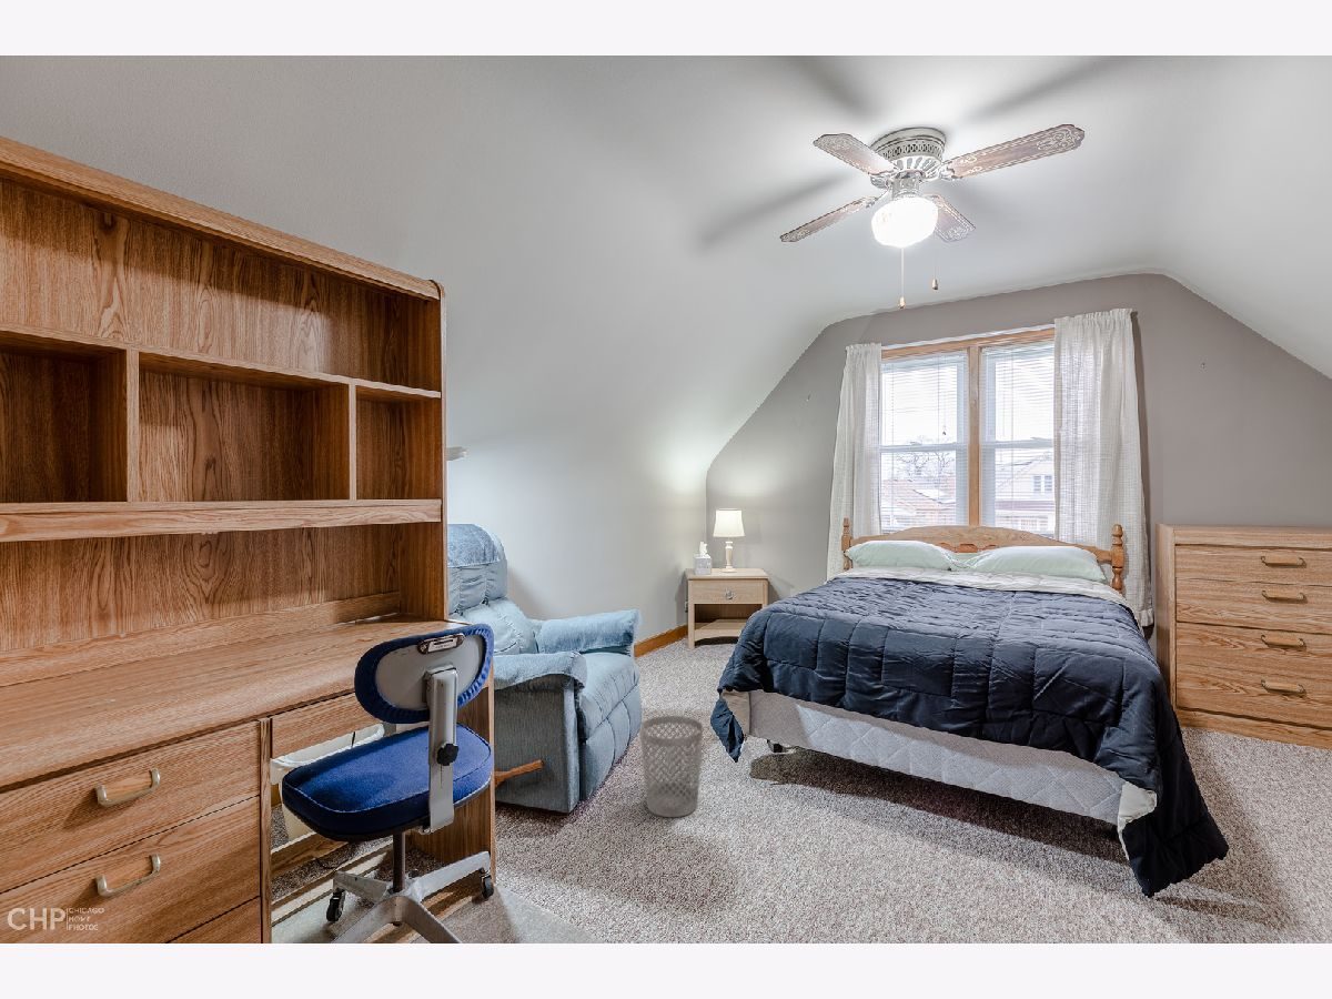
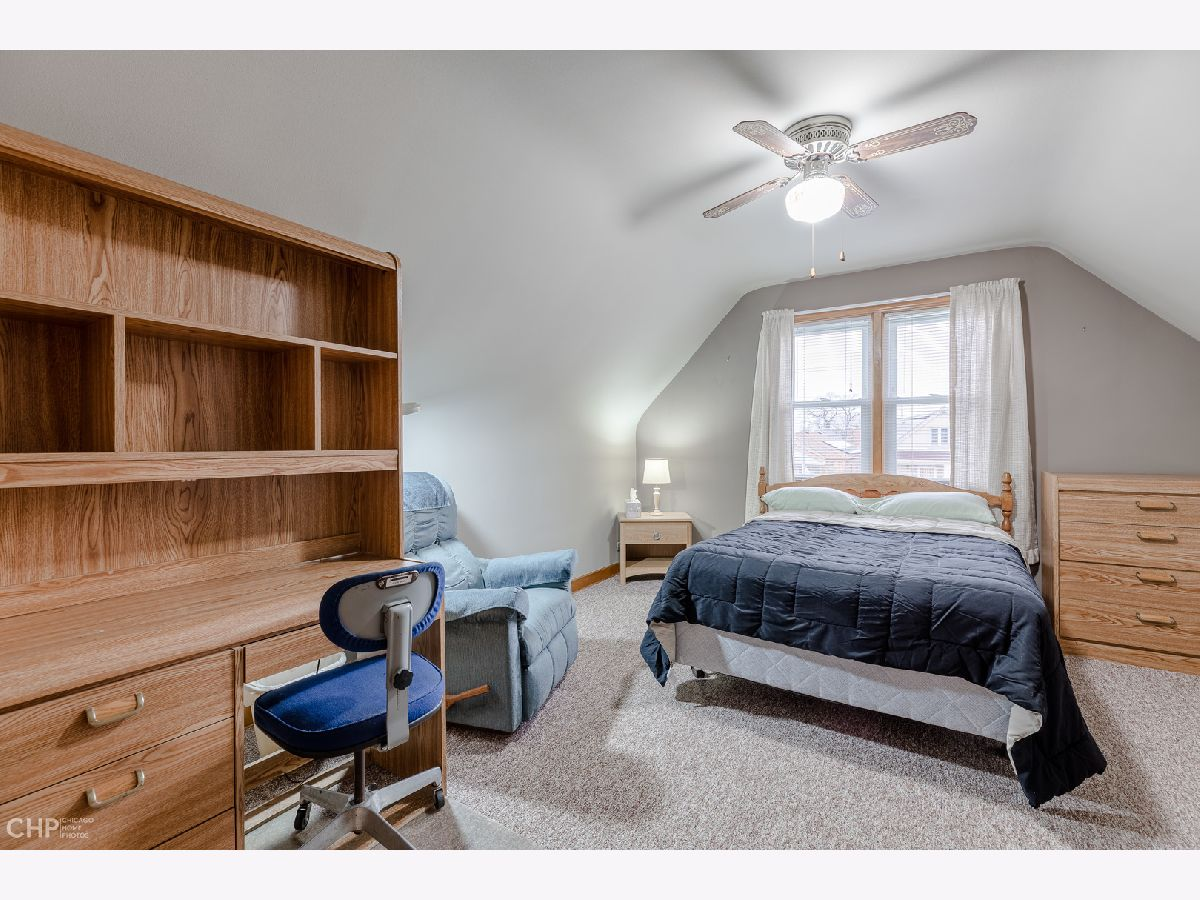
- wastebasket [639,715,704,818]
